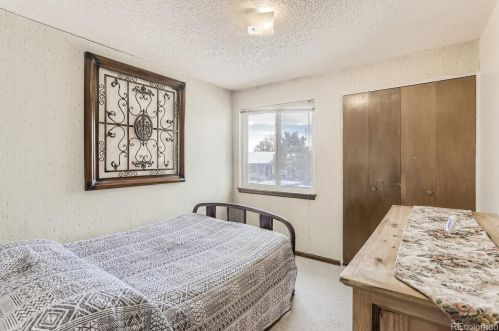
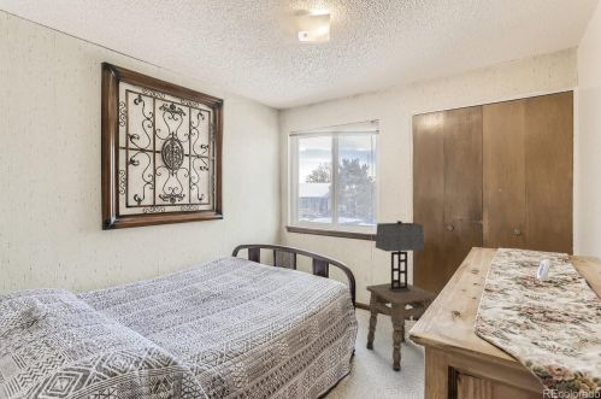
+ side table [365,281,436,372]
+ table lamp [375,219,425,292]
